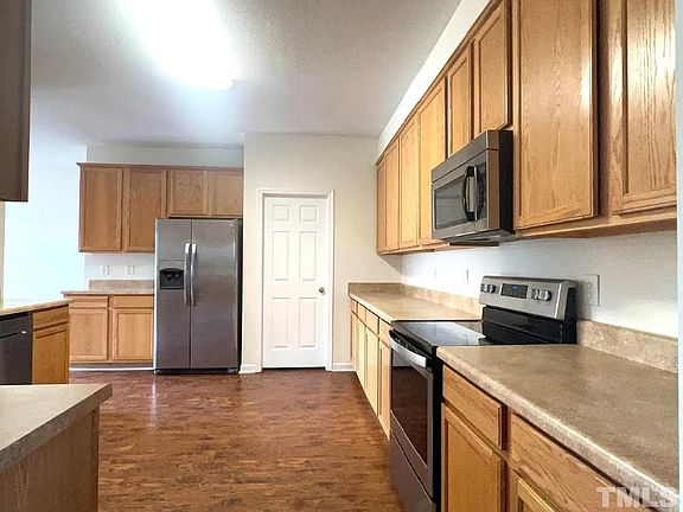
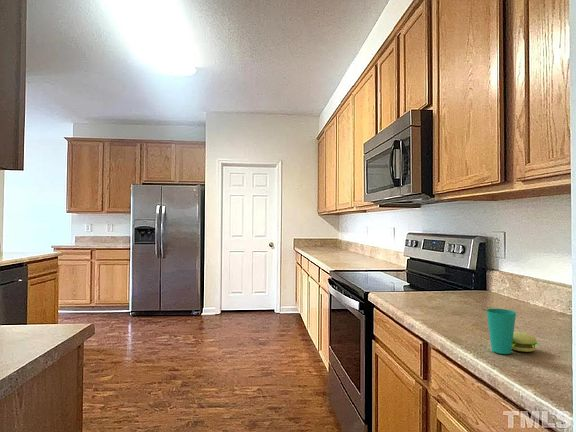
+ cup [485,308,538,355]
